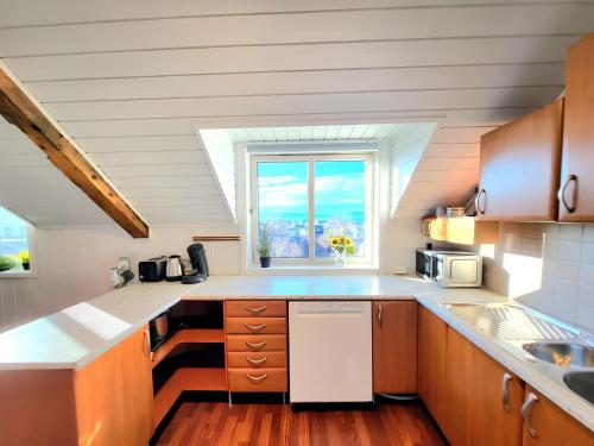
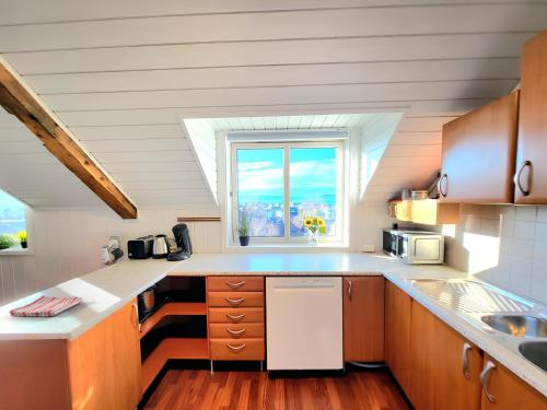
+ dish towel [9,294,84,317]
